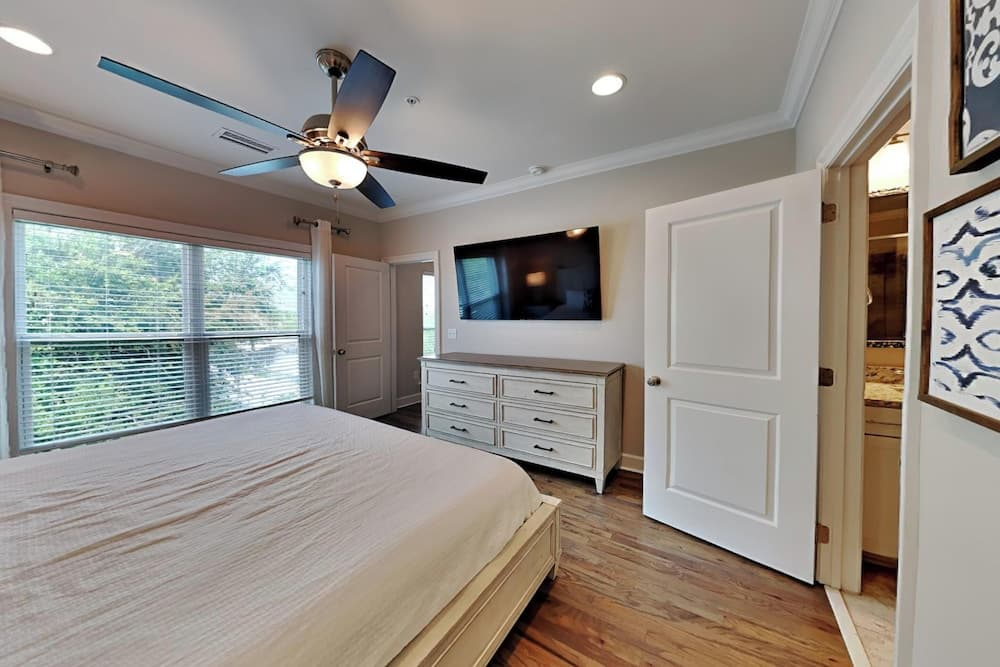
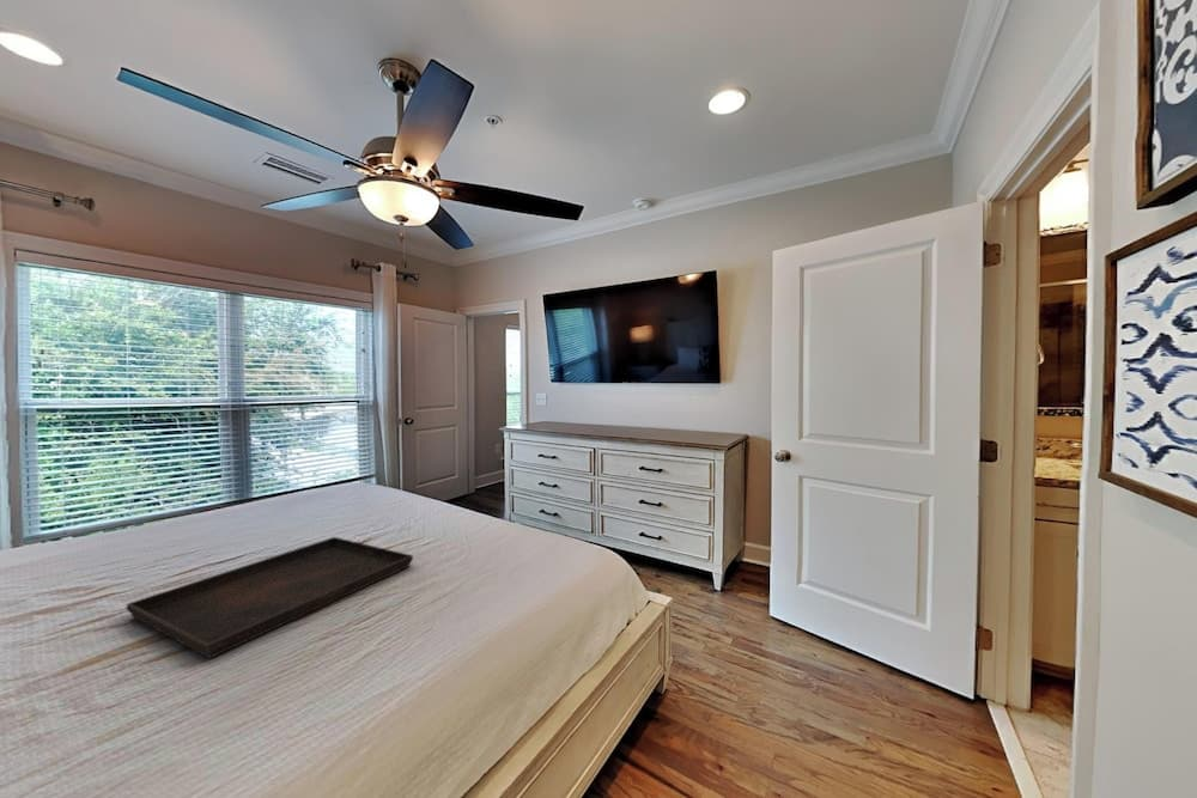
+ serving tray [126,536,414,659]
